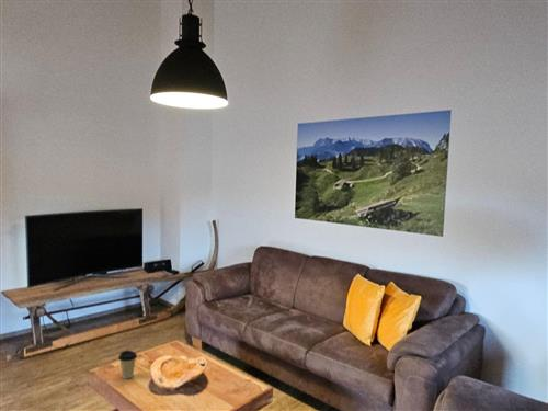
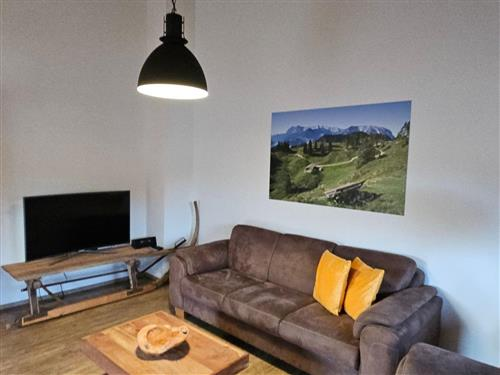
- coffee cup [117,350,138,379]
